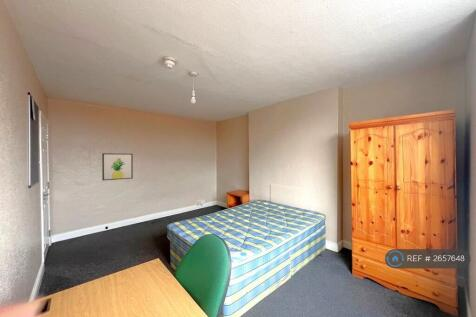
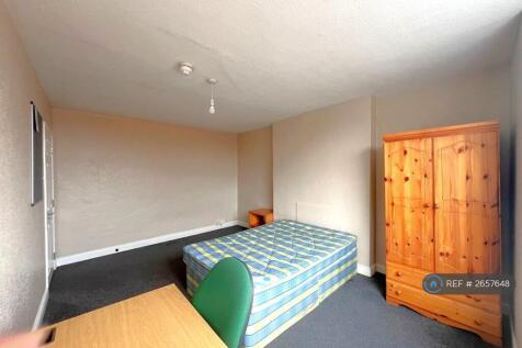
- wall art [101,152,134,181]
